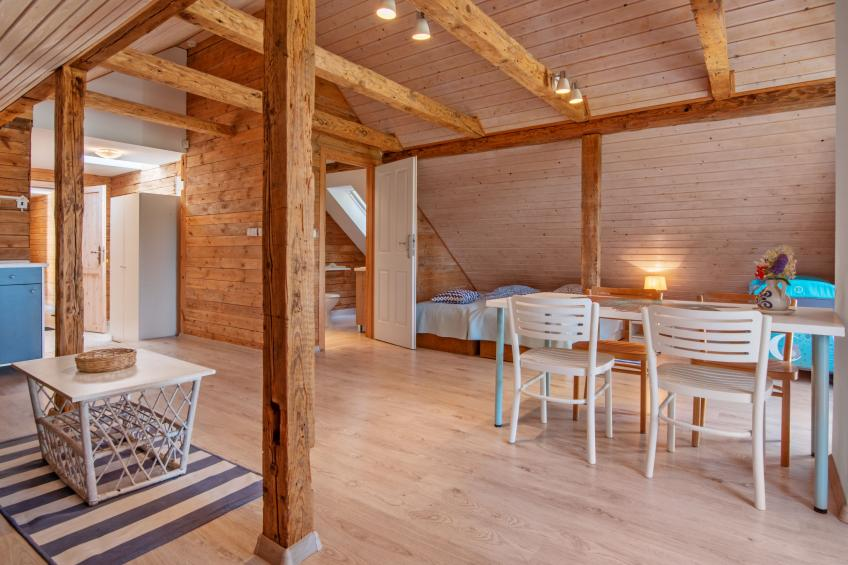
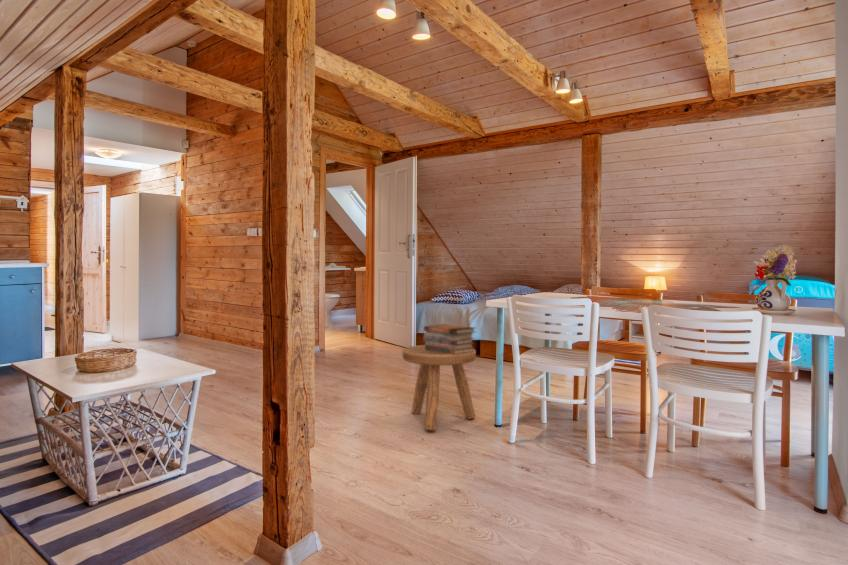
+ stool [402,344,477,431]
+ book stack [422,323,477,354]
